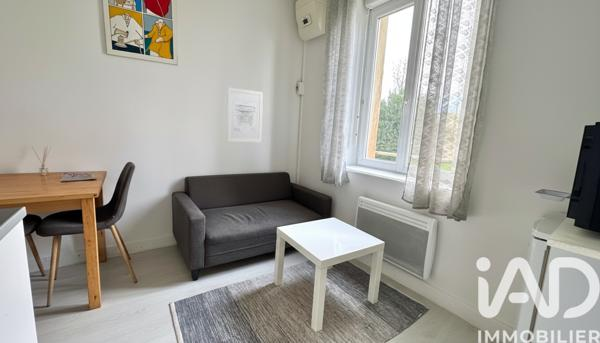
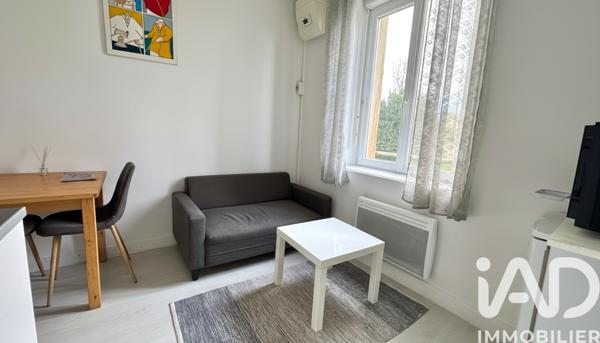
- wall art [226,86,264,143]
